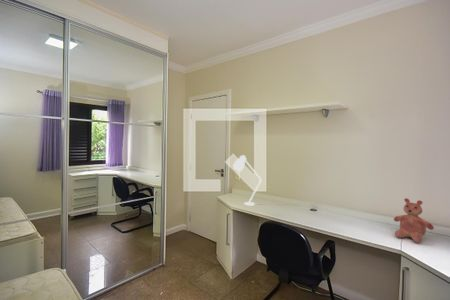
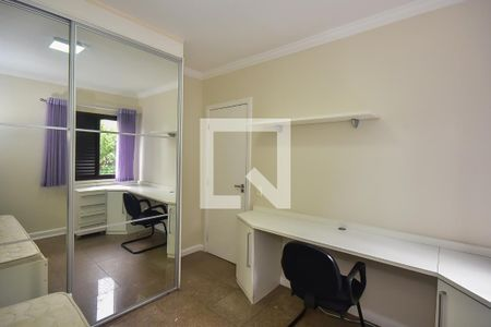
- teddy bear [393,197,435,244]
- desk lamp [232,154,262,207]
